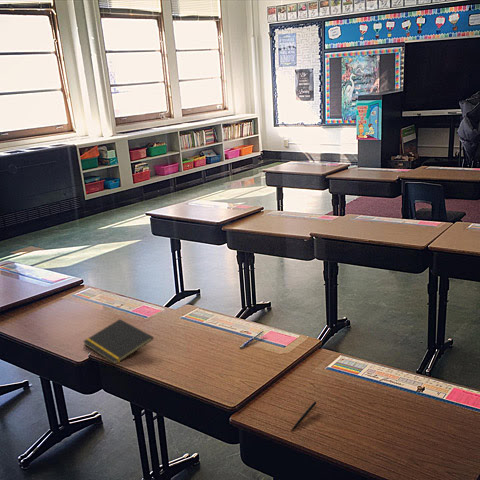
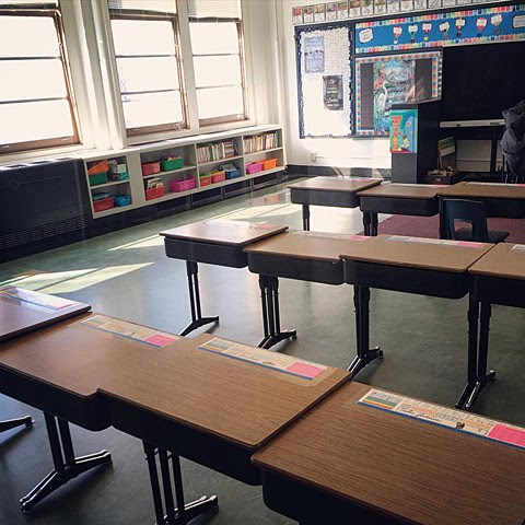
- notepad [82,318,154,365]
- pen [290,401,317,432]
- pen [239,330,265,349]
